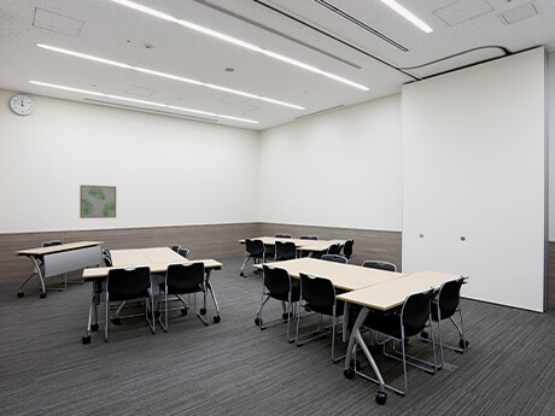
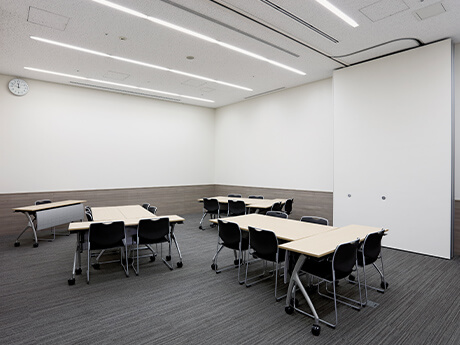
- wall art [78,184,117,219]
